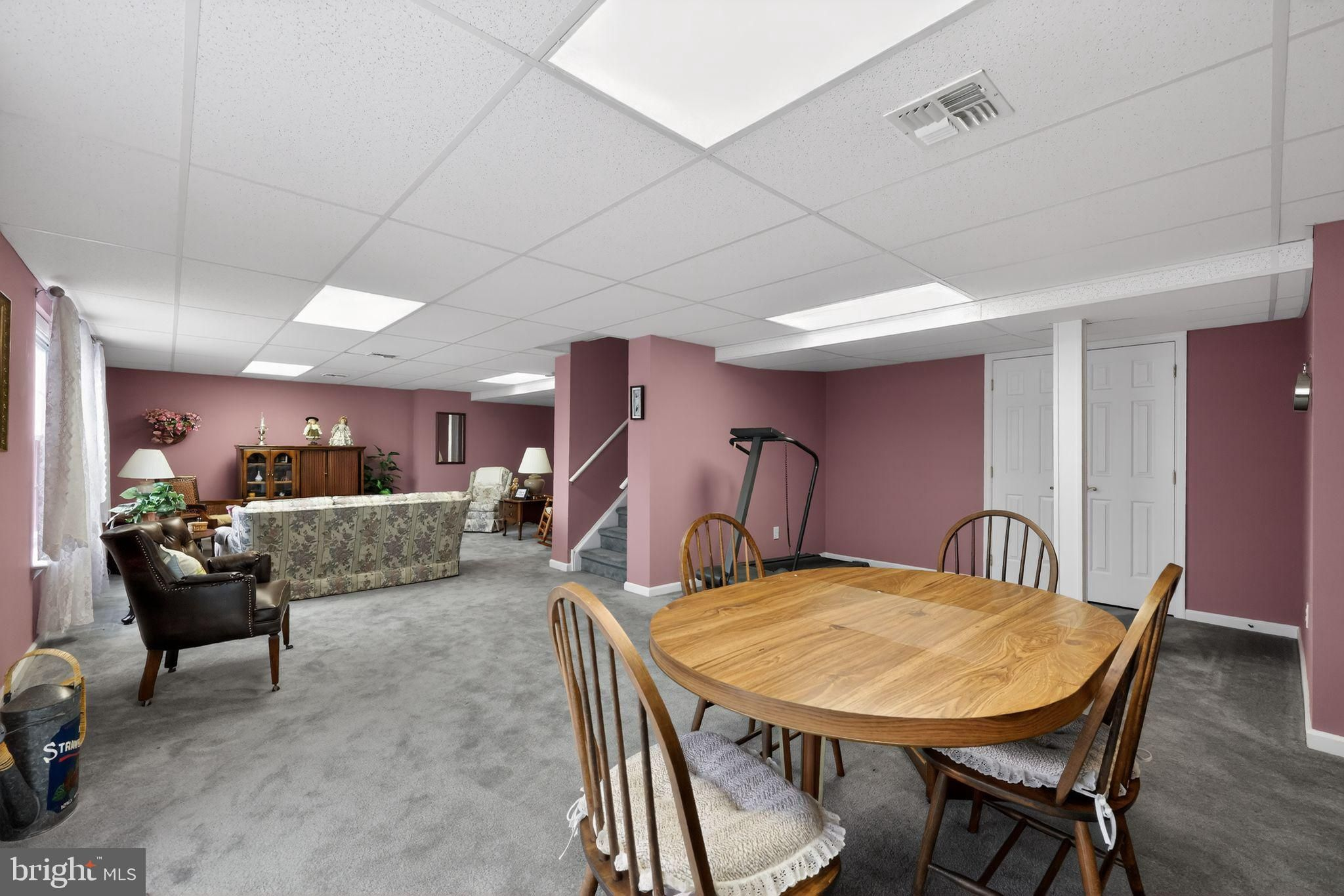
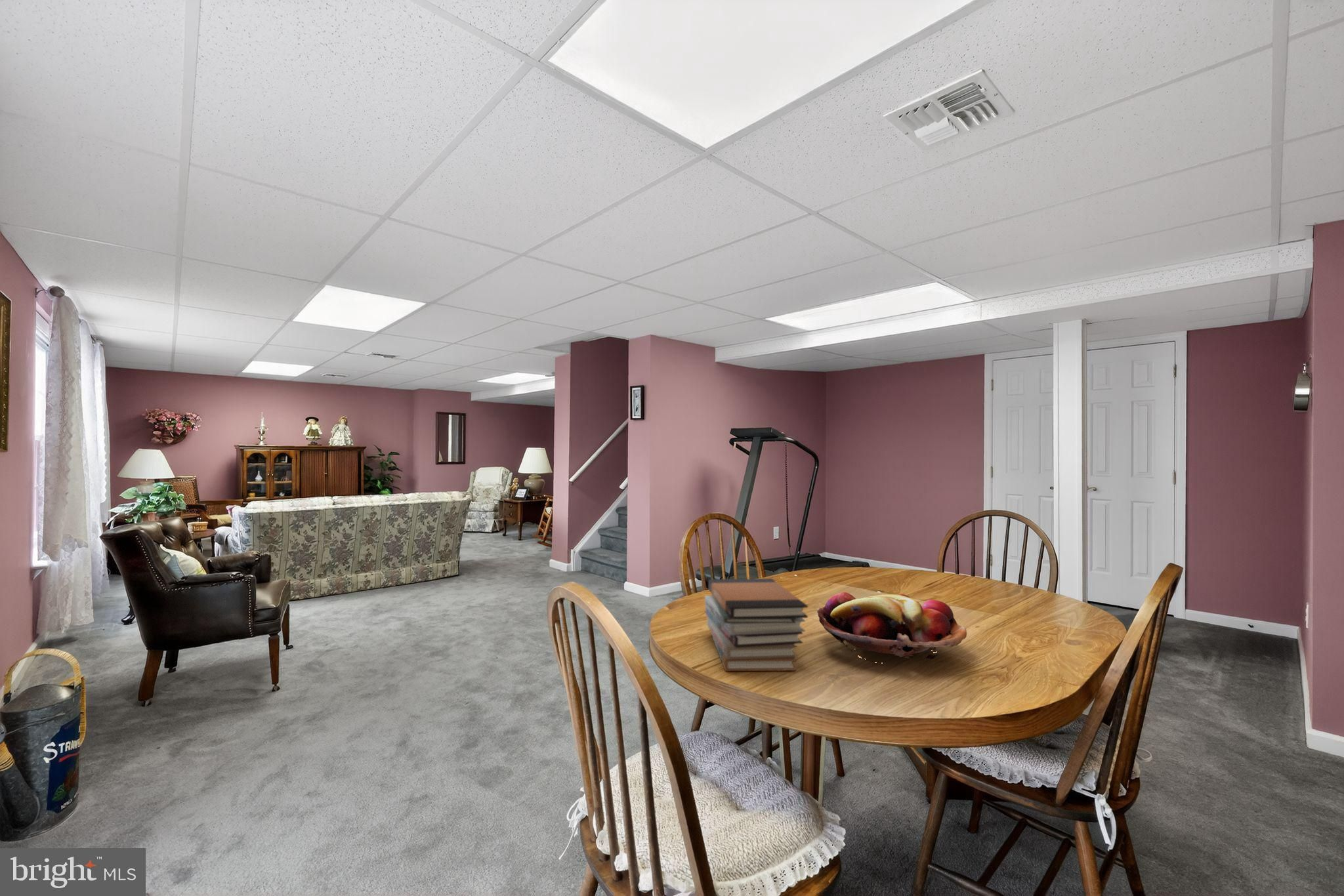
+ book stack [704,578,808,672]
+ fruit basket [816,592,967,664]
